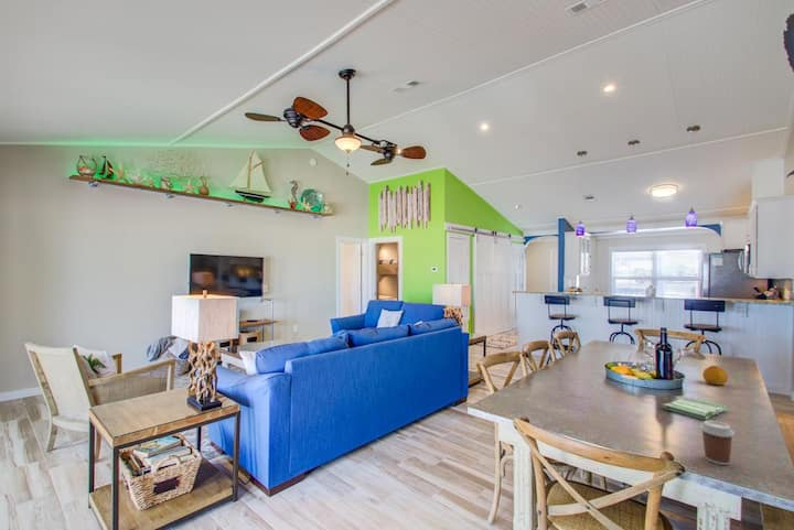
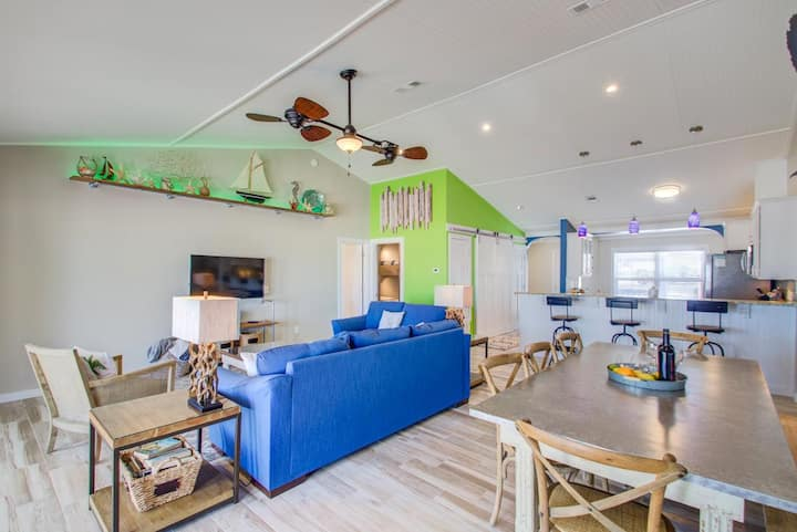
- fruit [701,365,729,386]
- coffee cup [699,420,736,466]
- dish towel [662,397,728,421]
